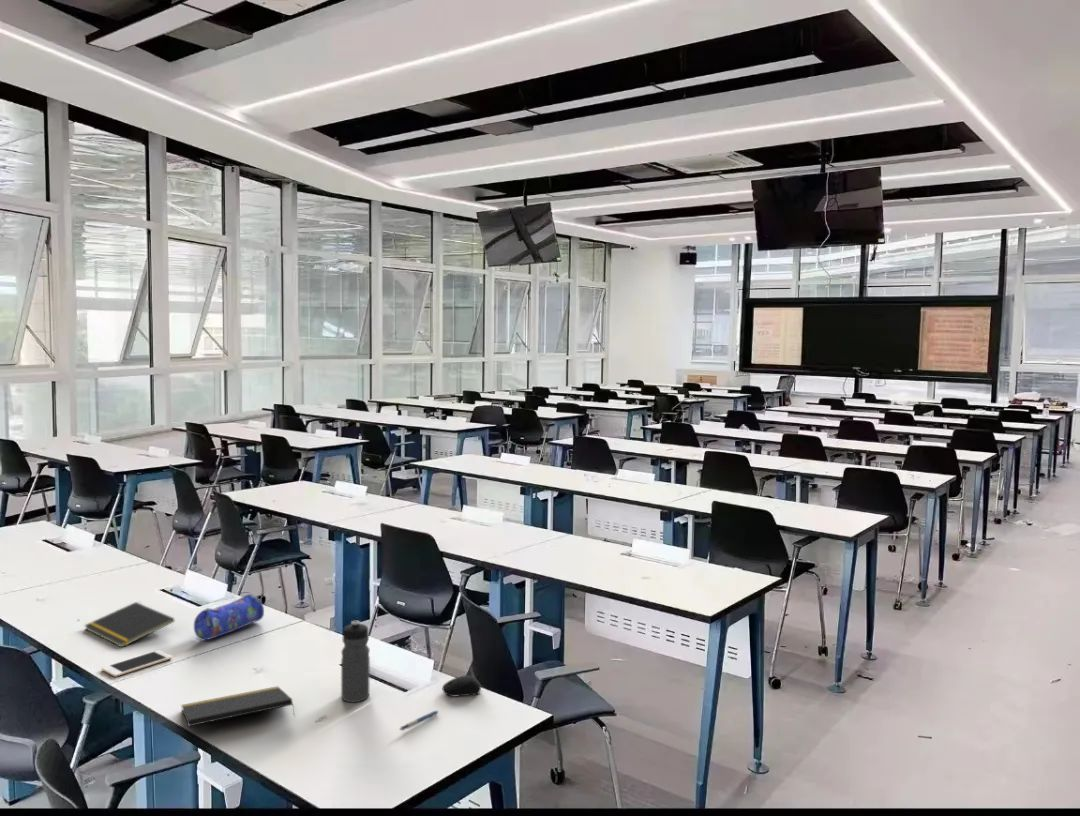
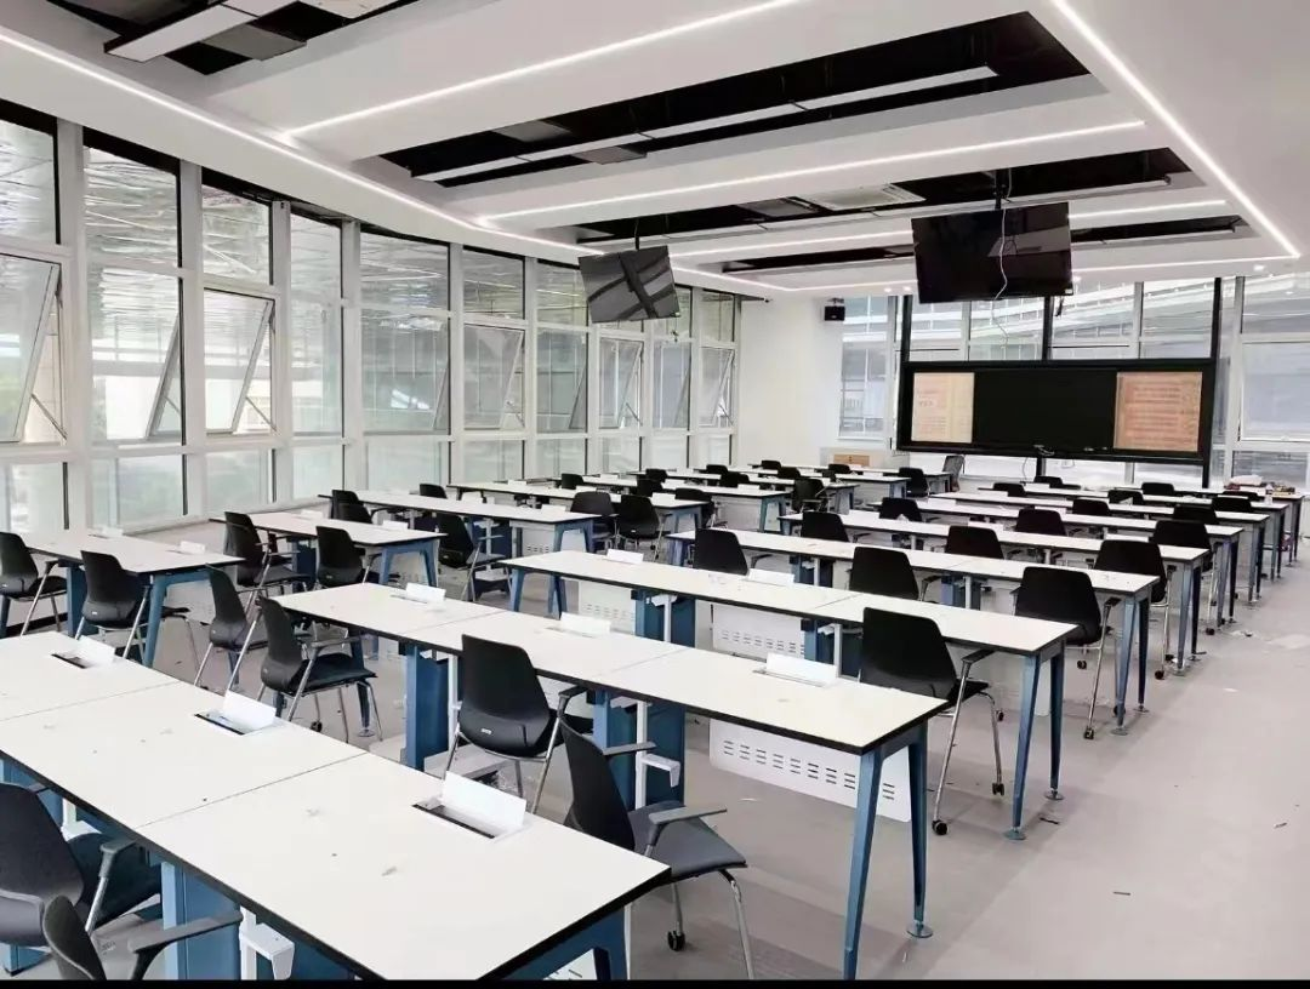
- pen [399,710,440,731]
- notepad [180,685,296,727]
- pencil case [193,593,265,642]
- computer mouse [441,674,482,698]
- water bottle [340,620,371,703]
- notepad [83,601,175,648]
- cell phone [101,649,173,678]
